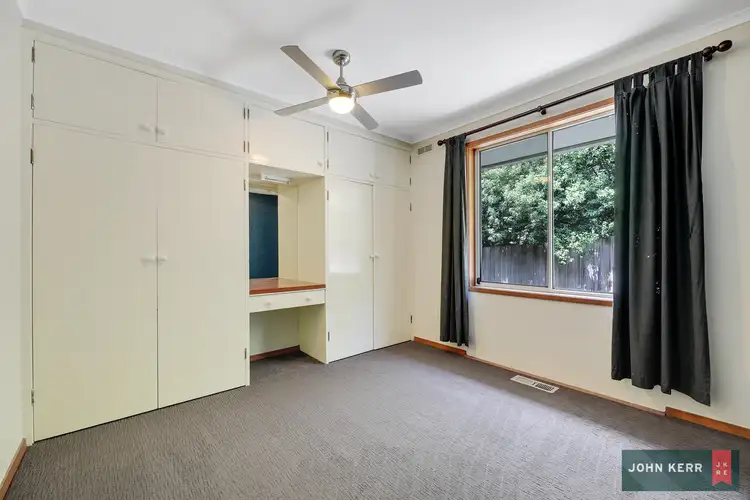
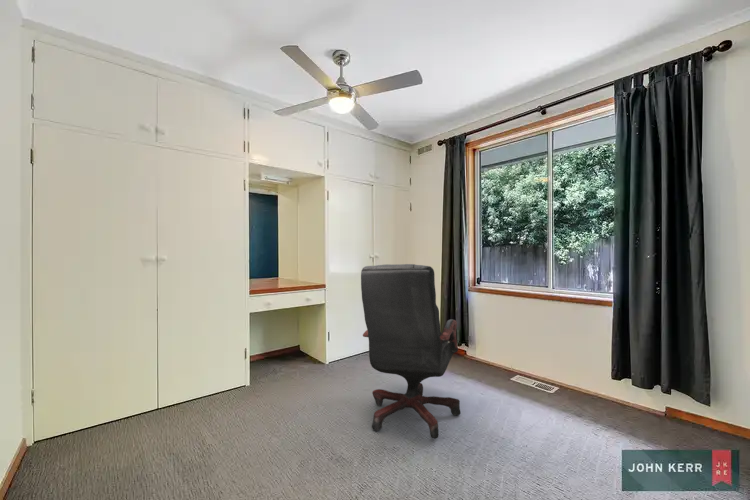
+ office chair [360,263,461,440]
